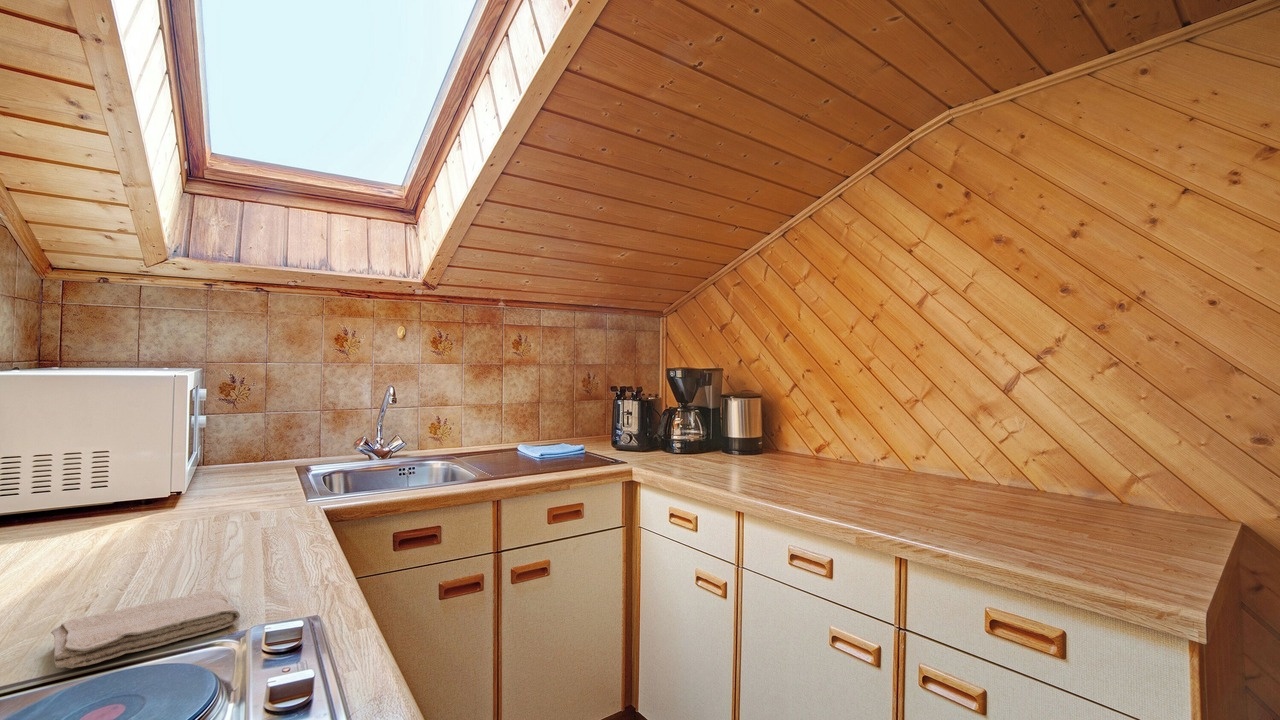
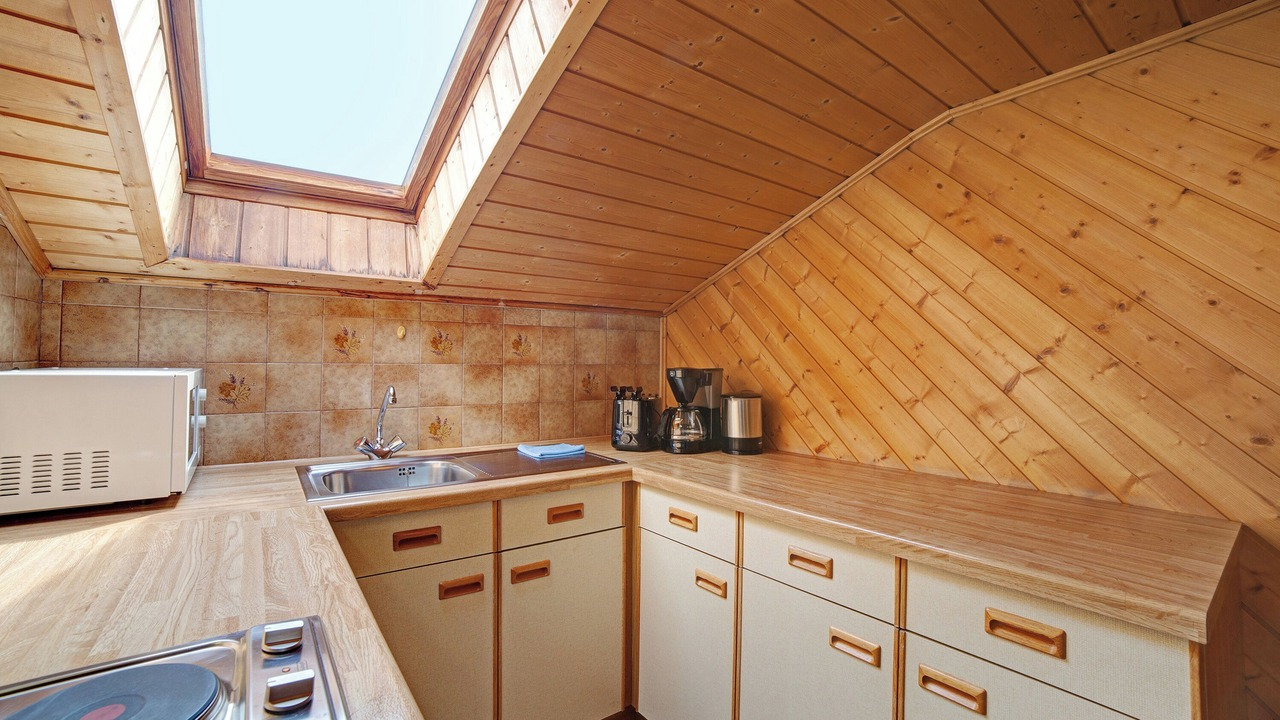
- washcloth [50,590,241,669]
